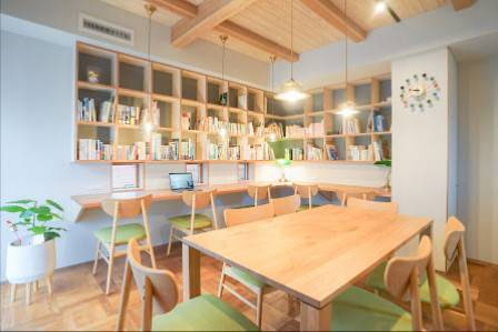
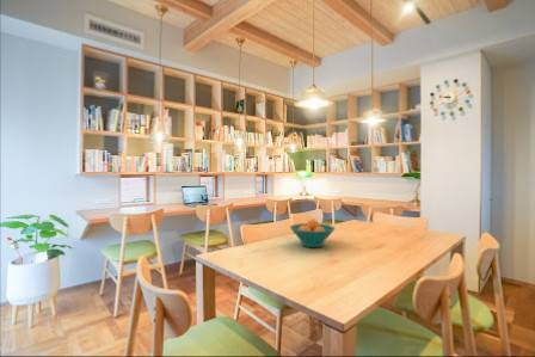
+ fruit bowl [289,217,337,248]
